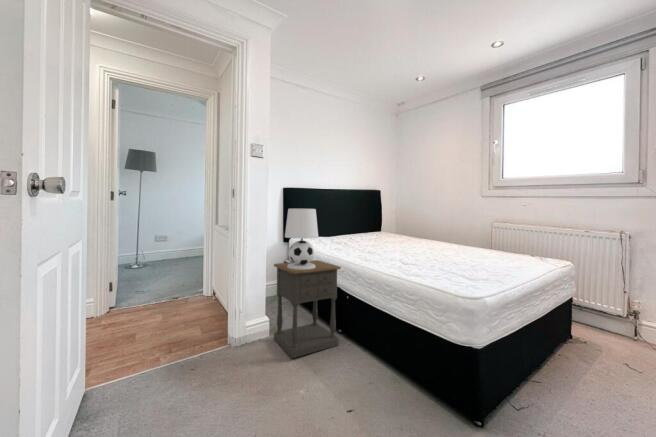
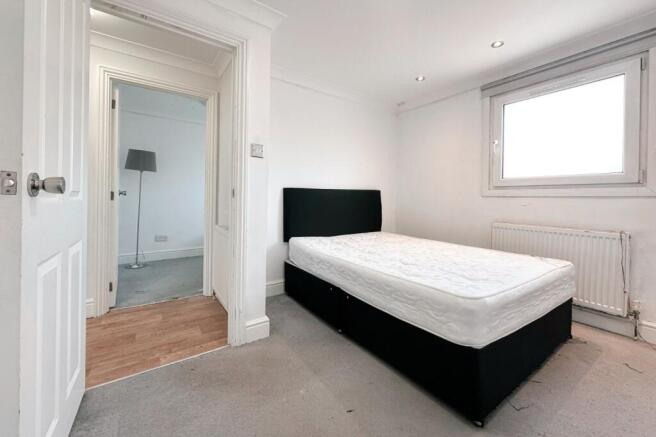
- table lamp [284,208,319,270]
- nightstand [273,259,342,359]
